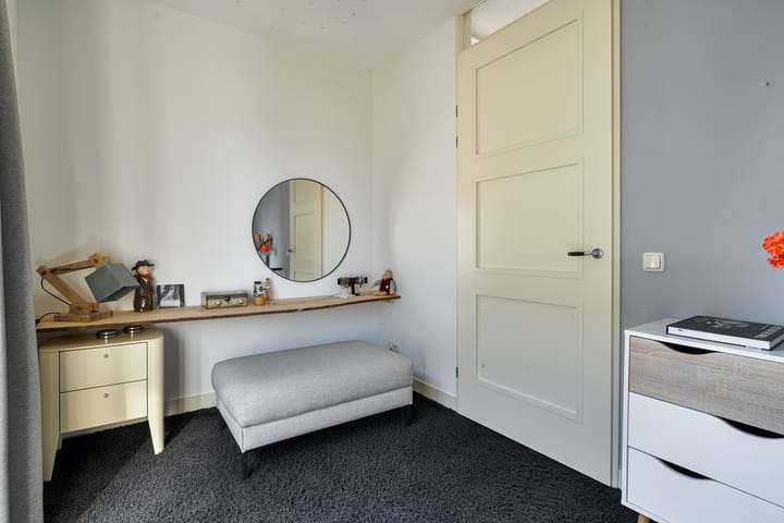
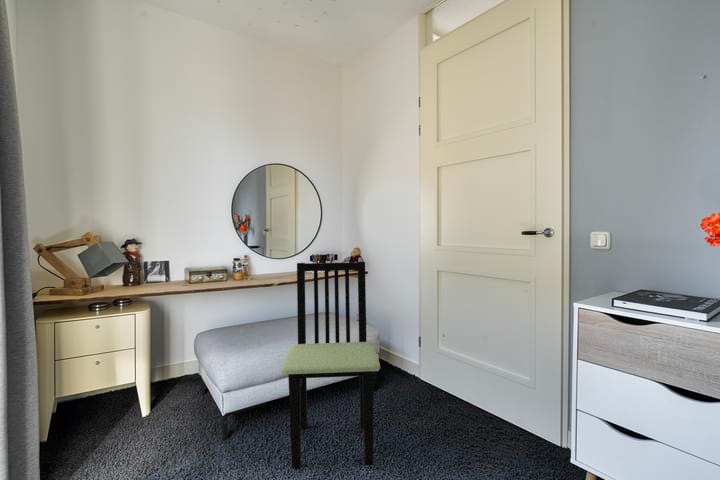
+ dining chair [280,261,381,470]
